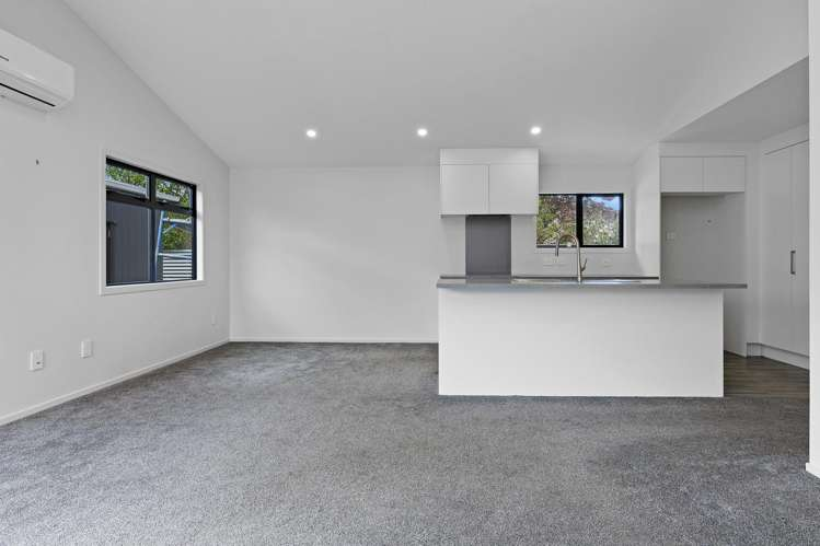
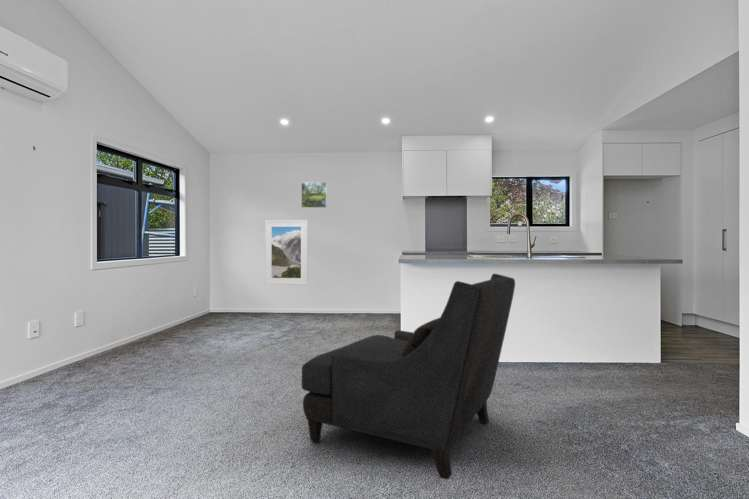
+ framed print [300,181,328,209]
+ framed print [264,219,309,286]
+ armchair [301,273,516,481]
